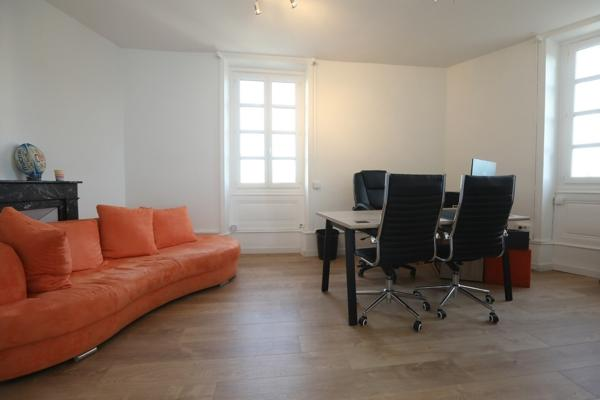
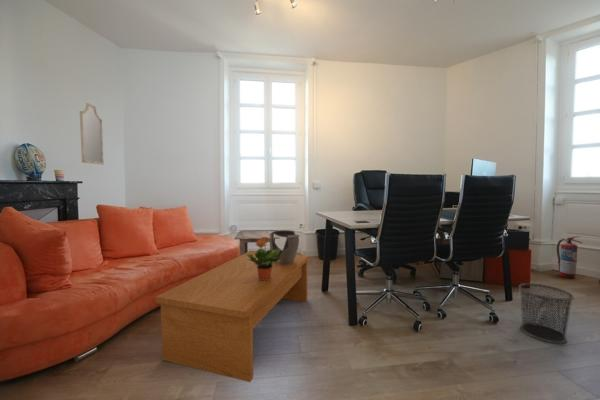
+ waste bin [517,282,575,344]
+ side table [233,229,281,256]
+ home mirror [79,102,105,166]
+ fire extinguisher [556,235,583,279]
+ coffee table [154,250,310,383]
+ decorative bowl [269,229,301,265]
+ potted plant [246,237,280,281]
